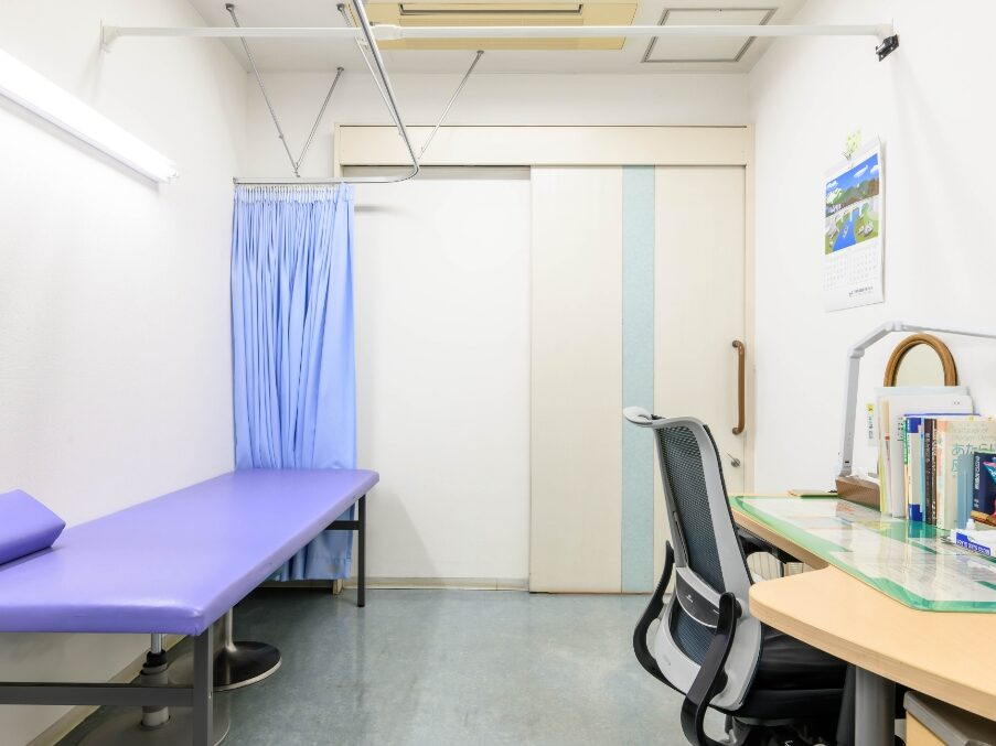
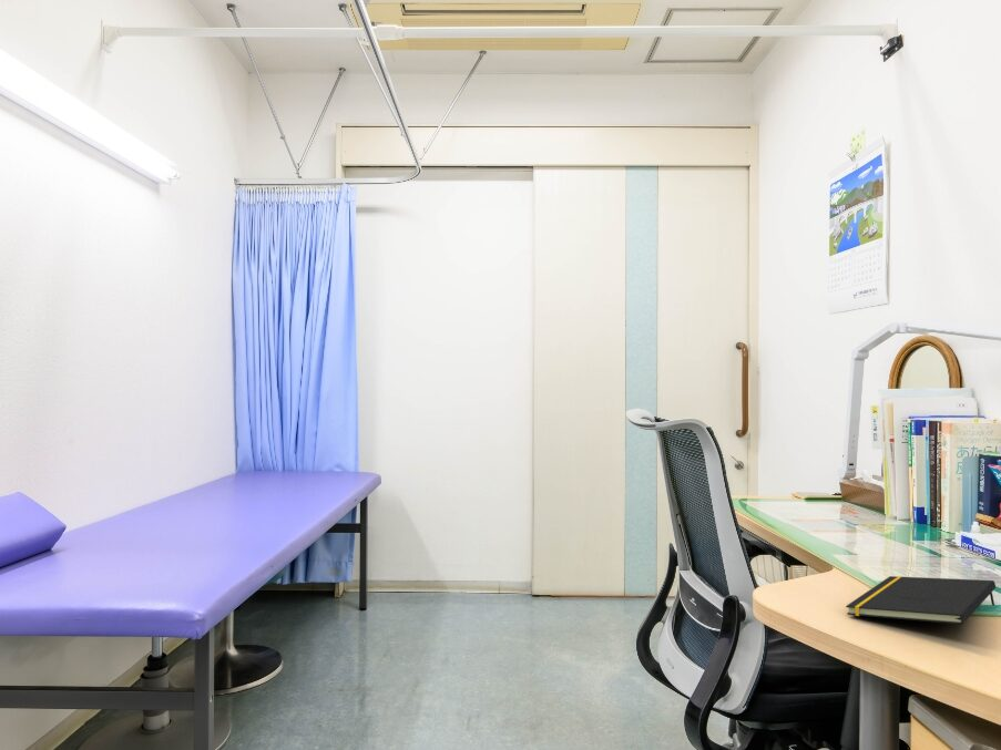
+ notepad [845,575,997,625]
